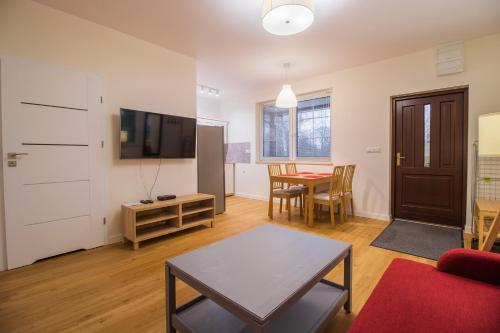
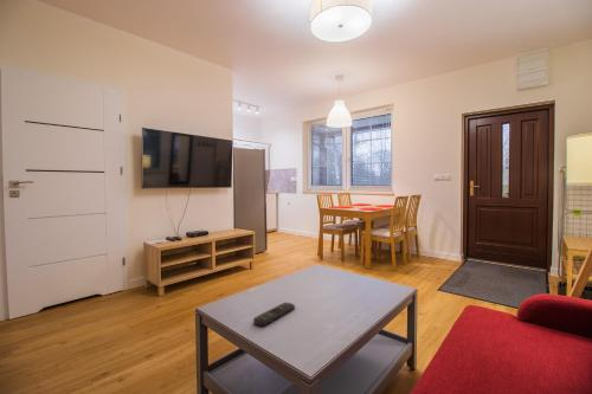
+ remote control [252,302,296,327]
